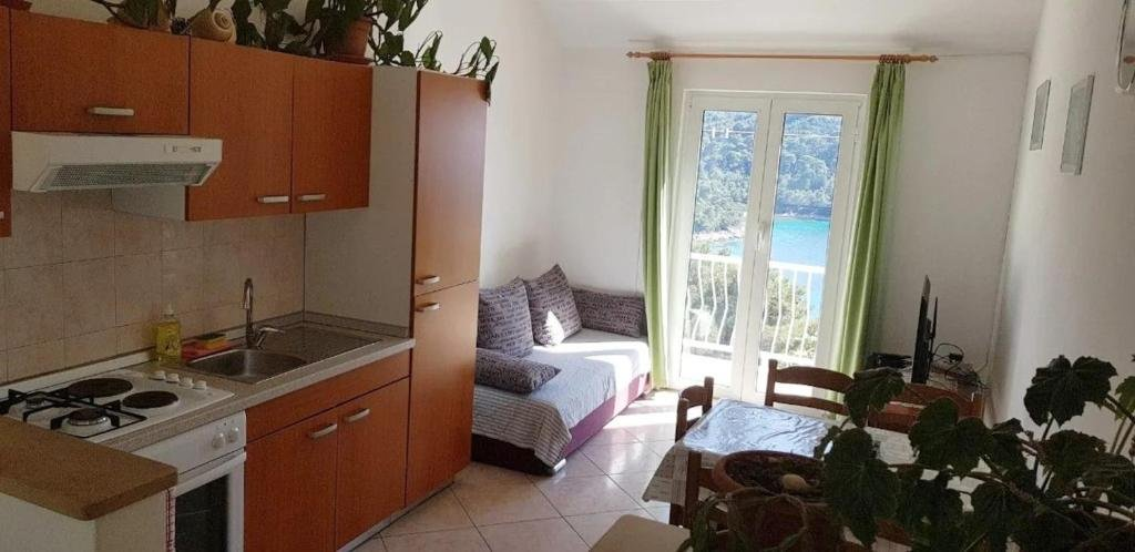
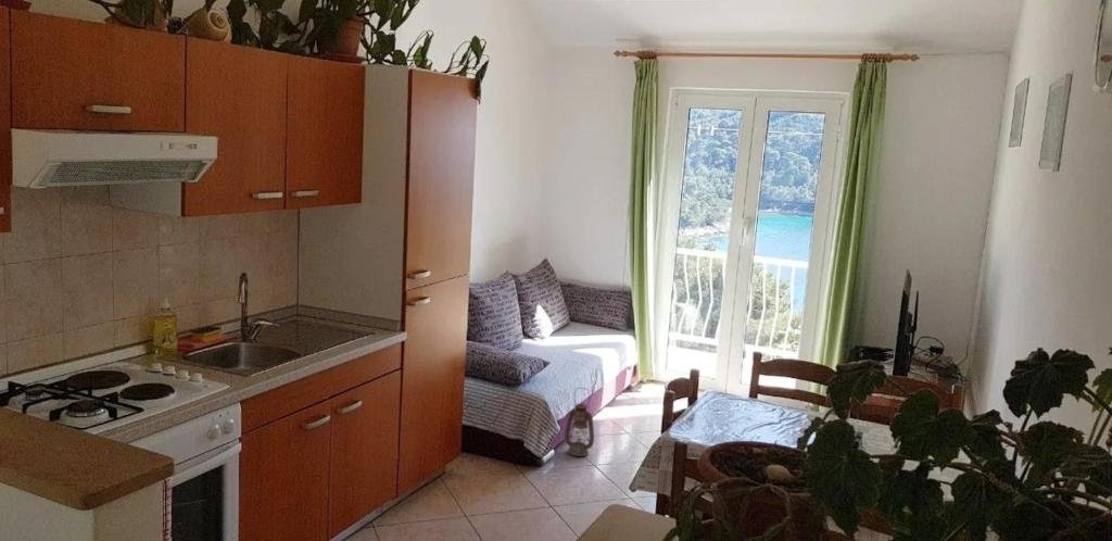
+ lantern [564,387,595,457]
